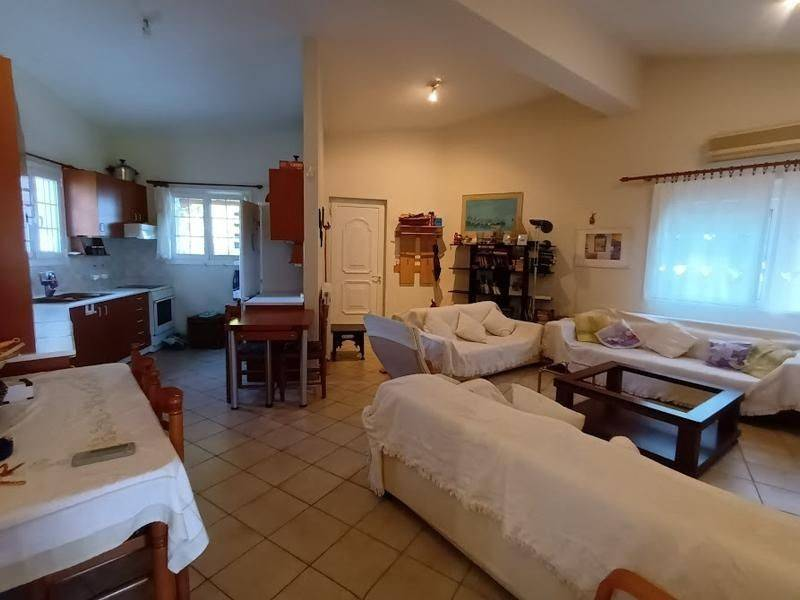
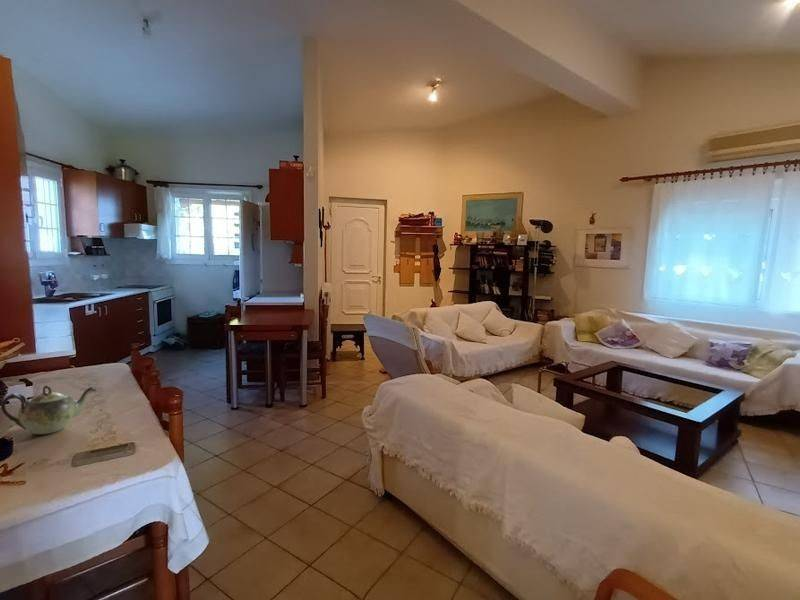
+ teapot [0,385,98,435]
